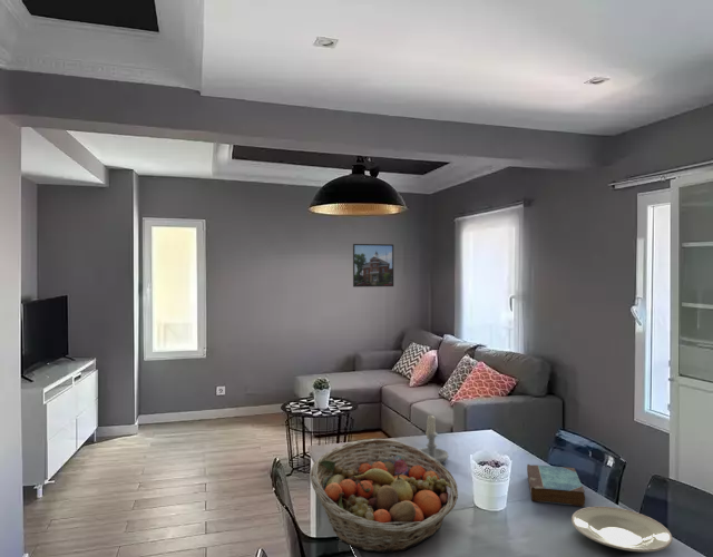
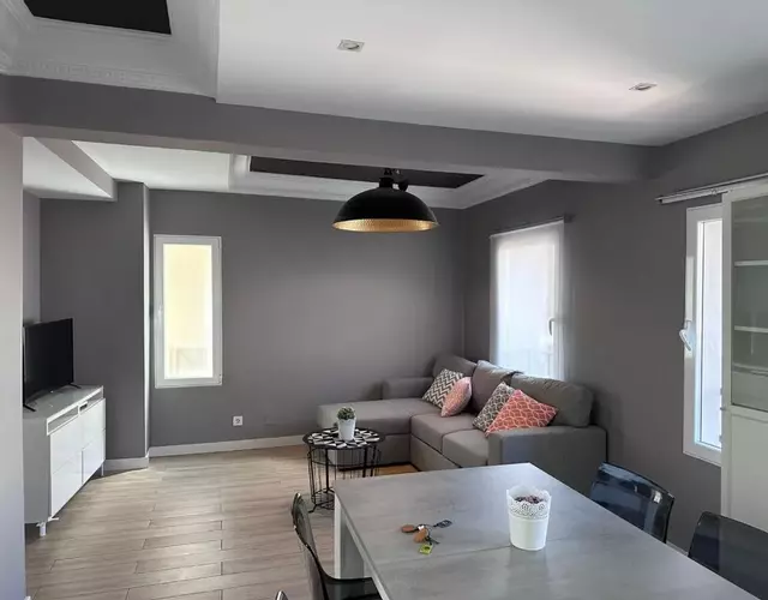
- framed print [352,243,394,289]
- plate [570,506,674,553]
- book [526,463,586,508]
- fruit basket [309,438,459,554]
- candle [419,413,449,463]
